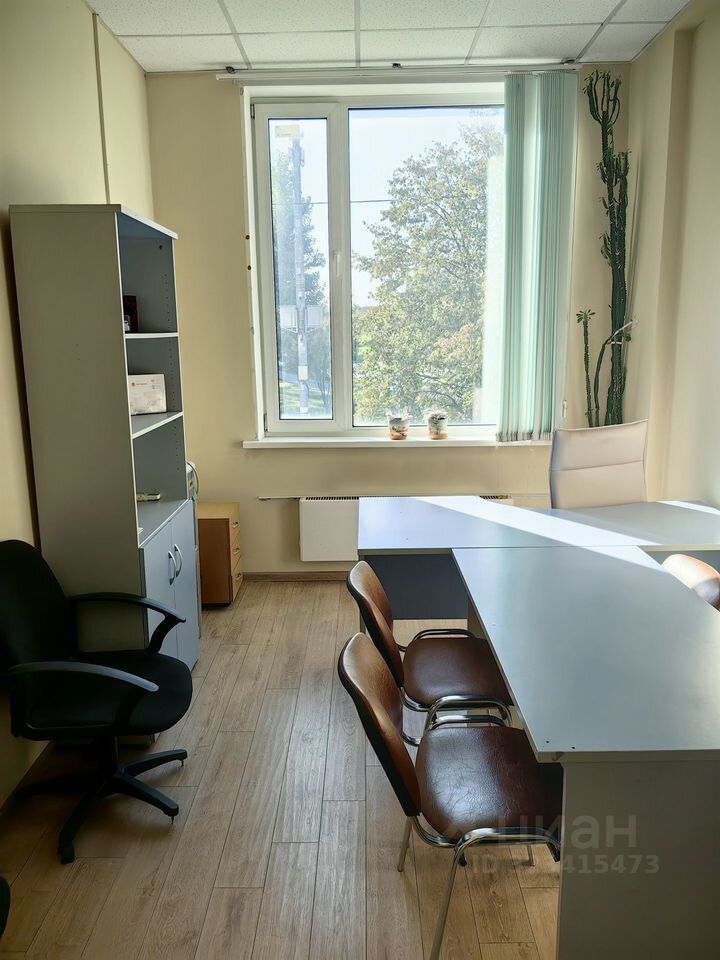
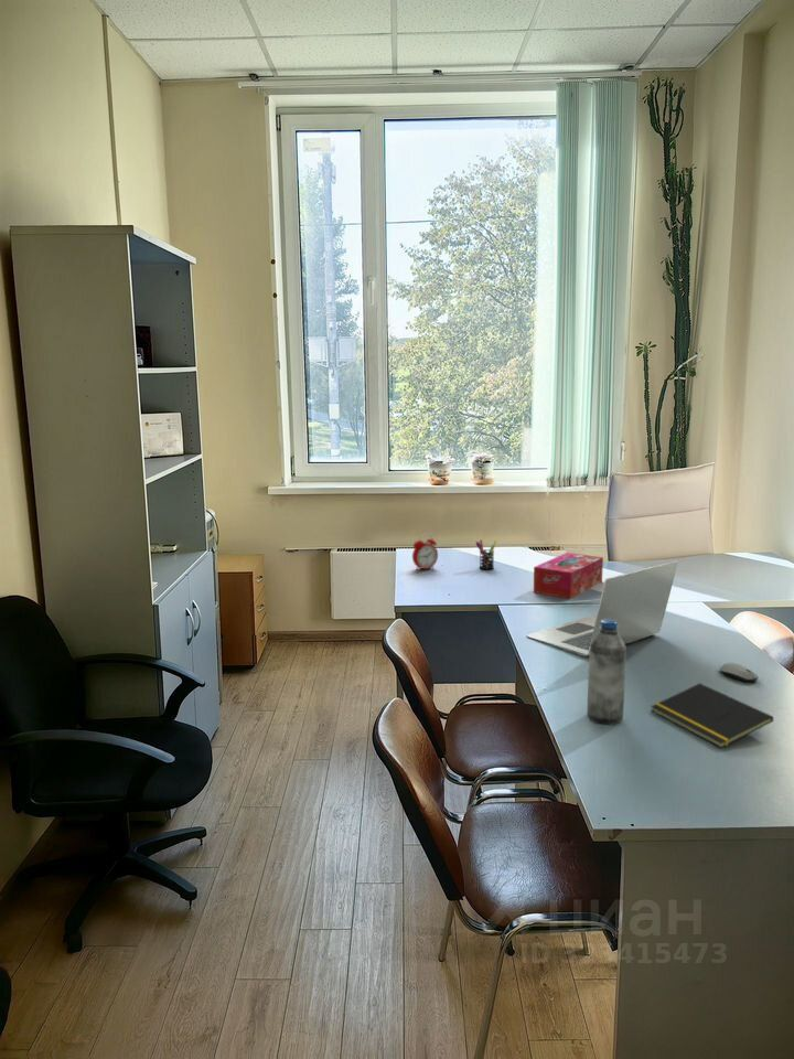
+ notepad [651,683,774,749]
+ water bottle [586,619,627,726]
+ alarm clock [411,533,439,571]
+ tissue box [533,552,604,600]
+ laptop [525,559,679,657]
+ pen holder [474,538,497,570]
+ computer mouse [719,661,759,683]
